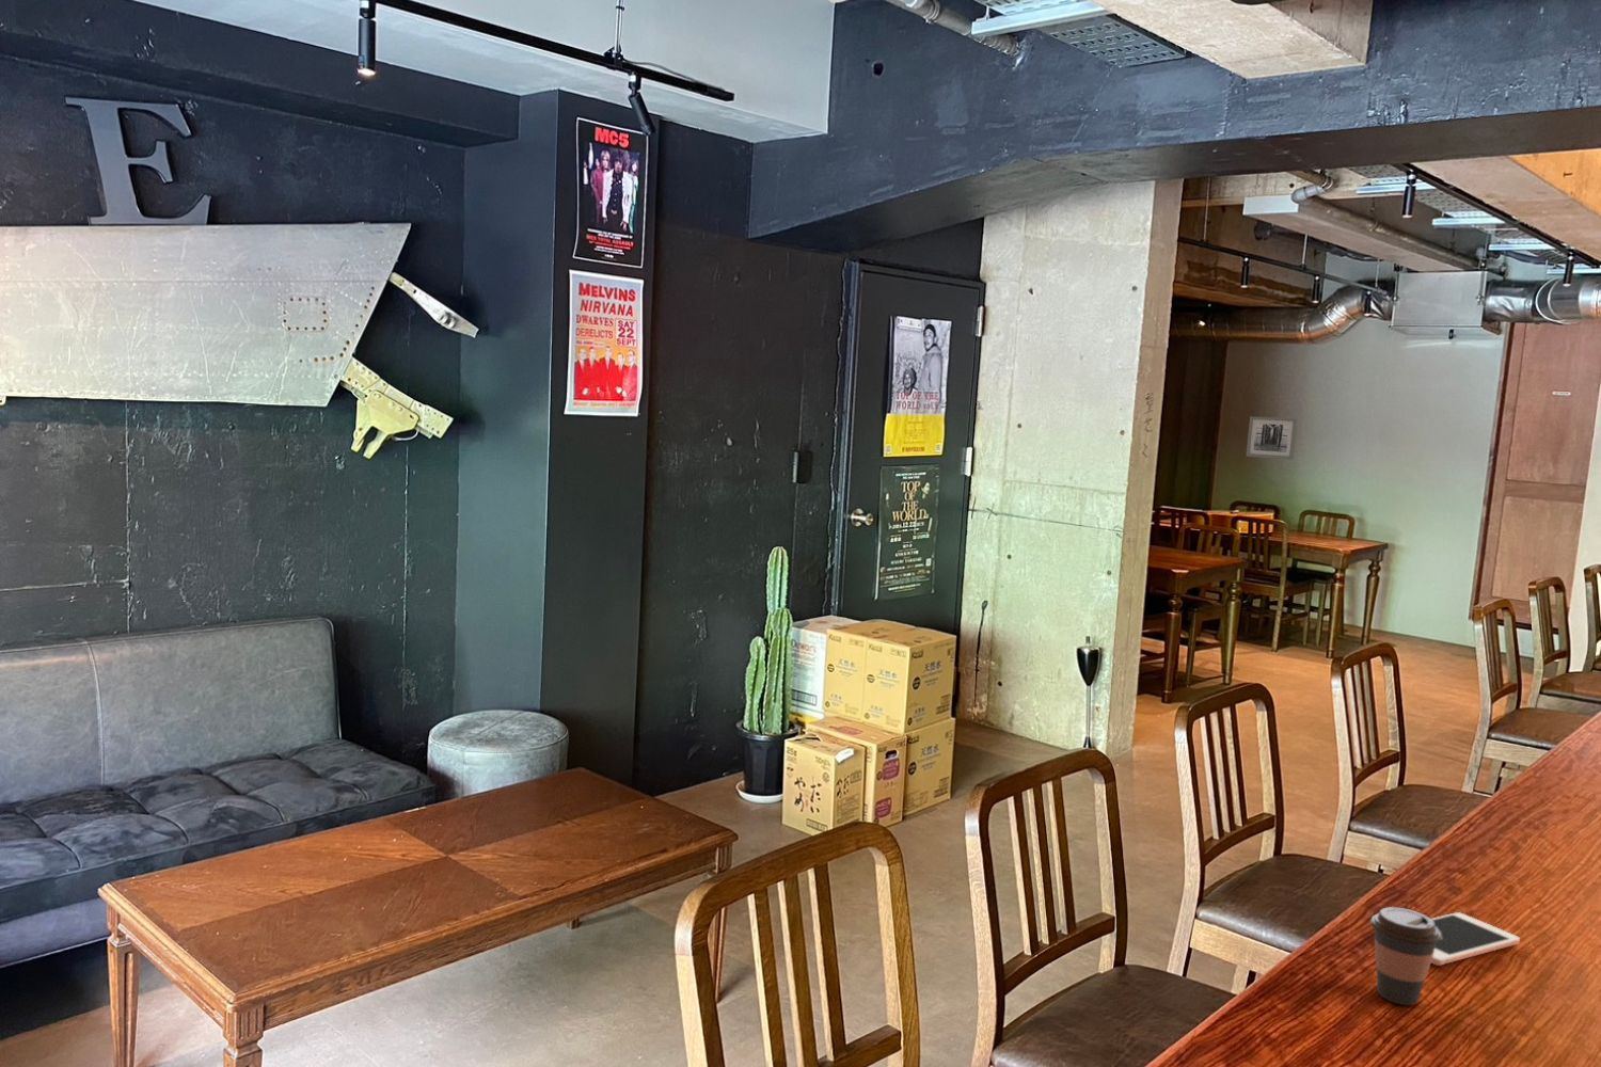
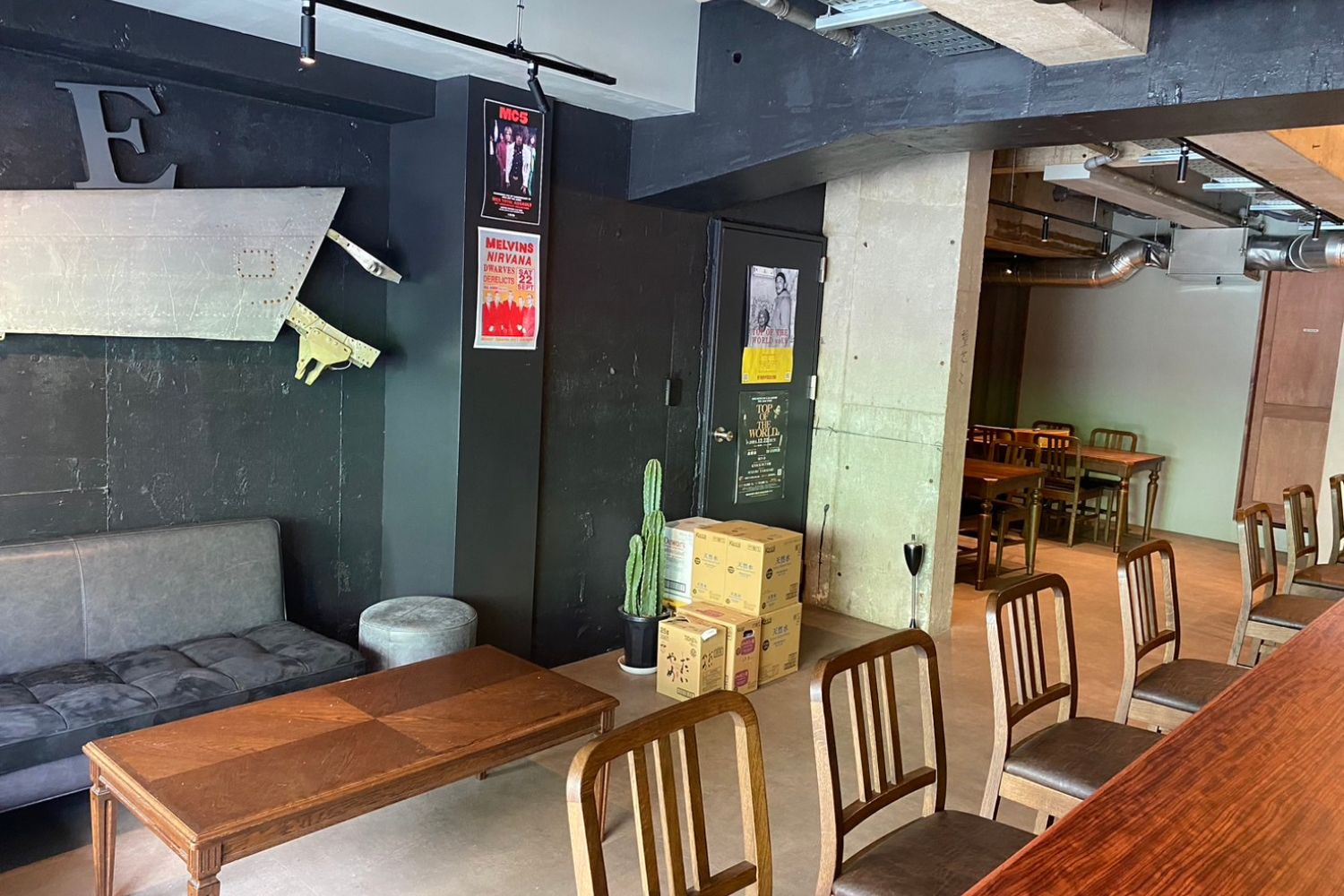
- coffee cup [1370,906,1441,1006]
- cell phone [1431,911,1521,967]
- wall art [1246,416,1298,461]
